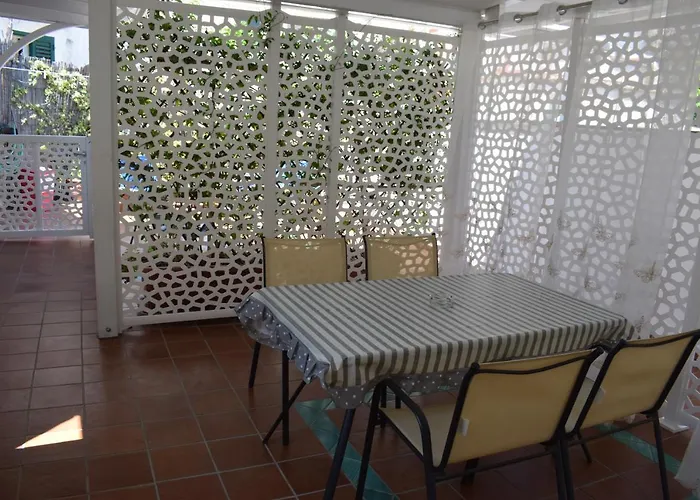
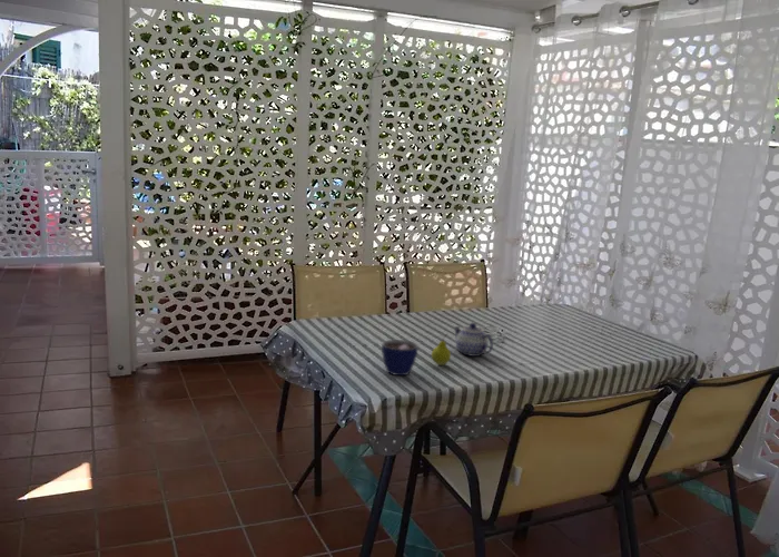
+ teapot [453,322,494,358]
+ fruit [431,333,452,367]
+ cup [381,339,420,377]
